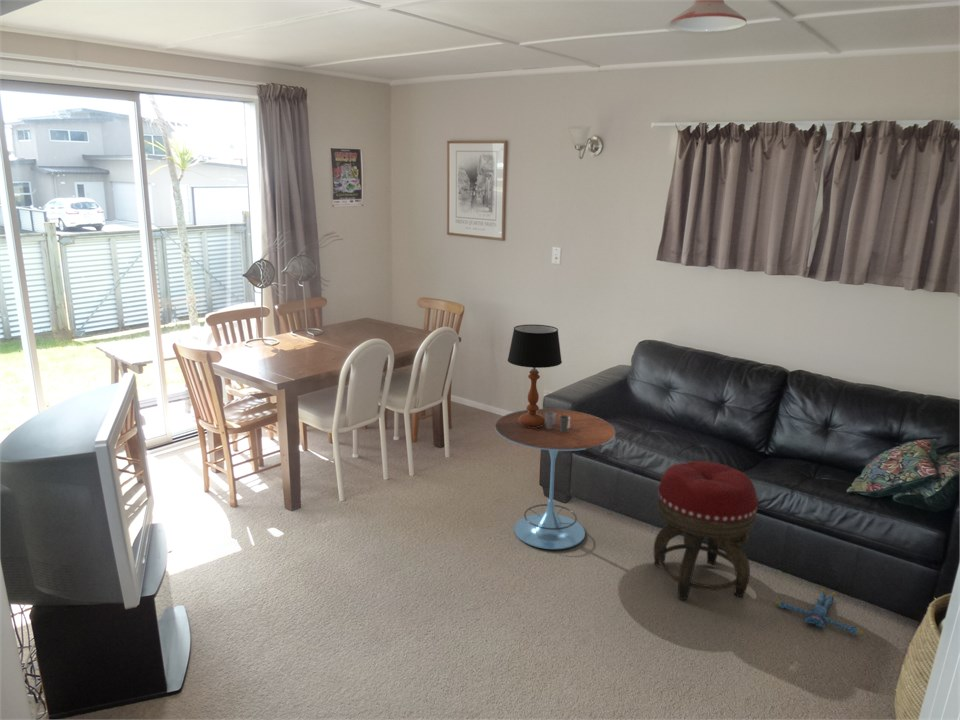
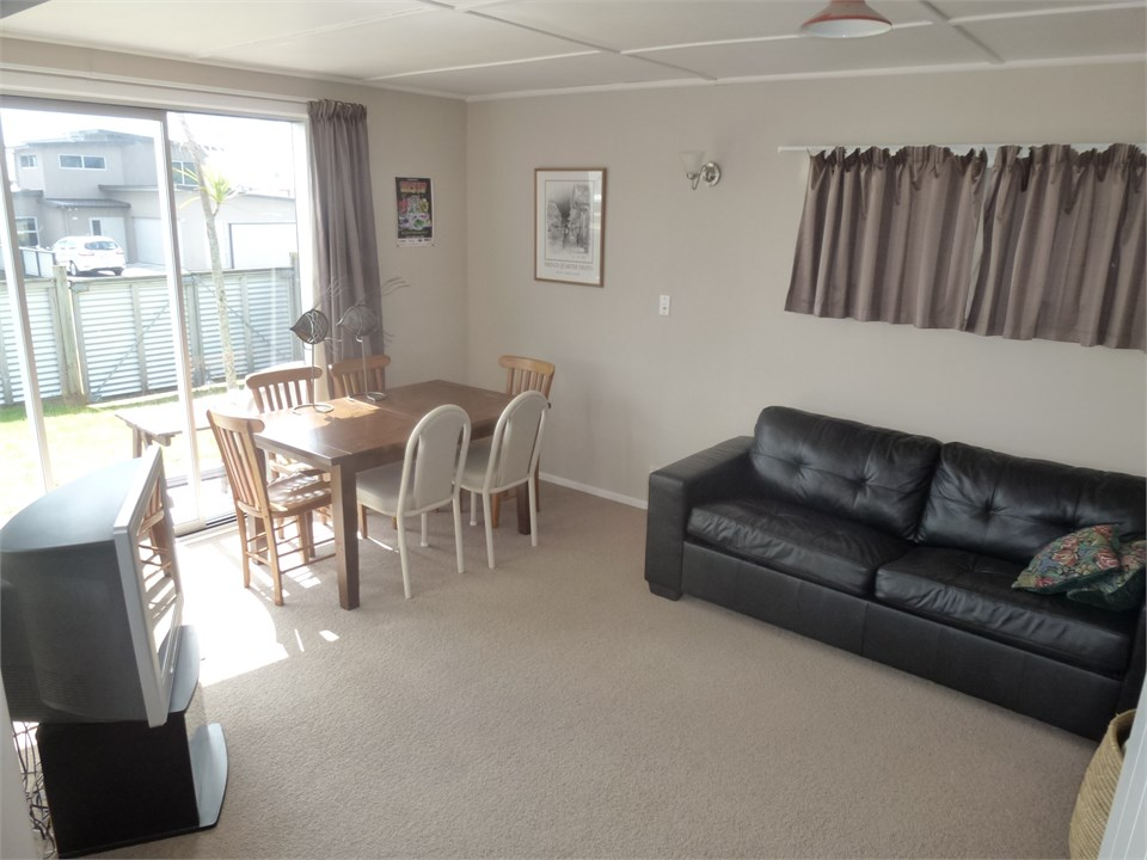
- footstool [653,460,759,602]
- plush toy [774,588,864,636]
- side table [494,407,616,550]
- table lamp [507,324,563,427]
